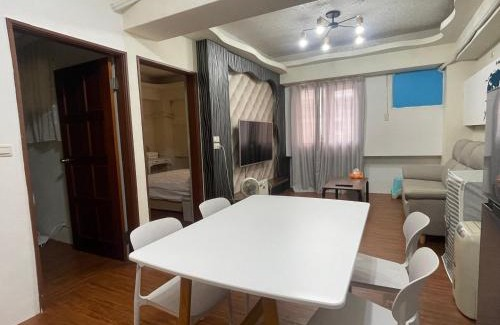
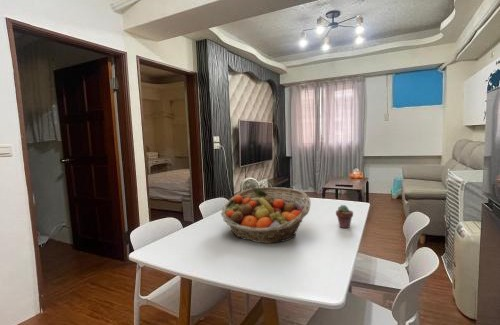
+ fruit basket [220,186,312,244]
+ potted succulent [335,204,354,229]
